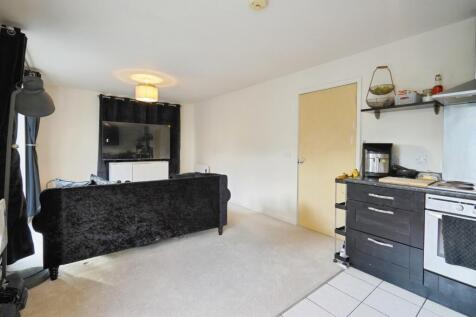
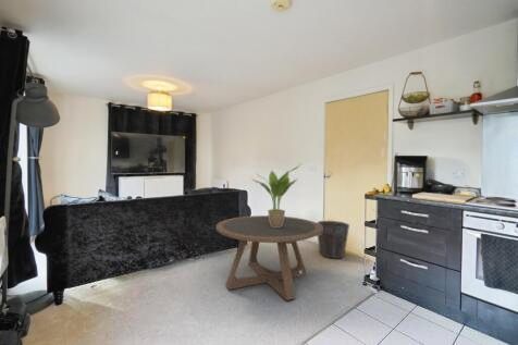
+ potted plant [251,162,303,227]
+ waste bin [316,220,350,260]
+ coffee table [215,214,322,301]
